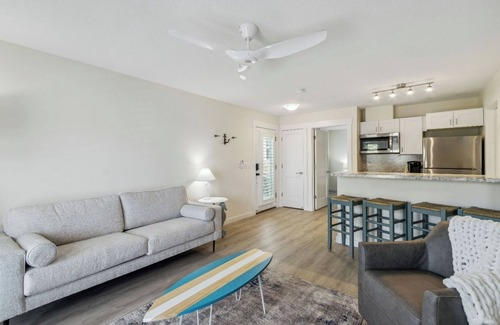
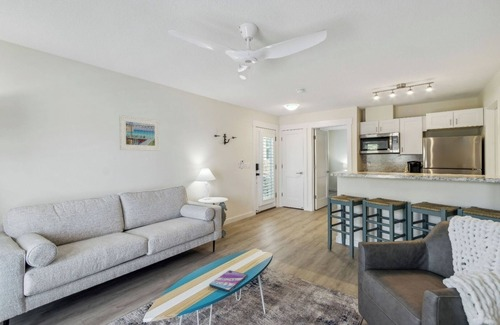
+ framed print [118,114,161,152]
+ video game case [208,269,249,293]
